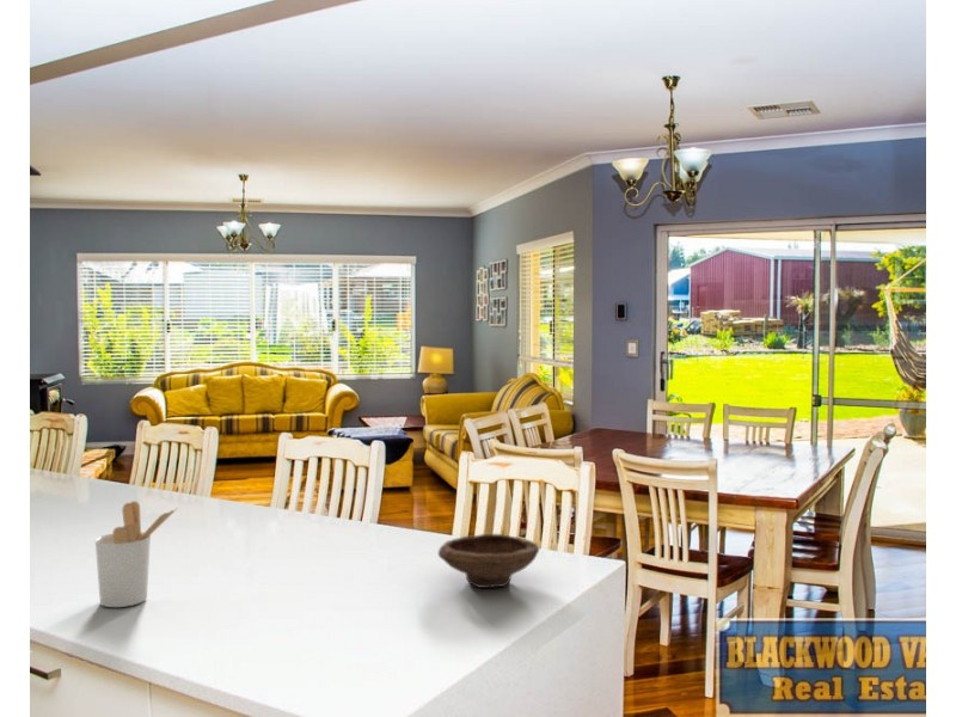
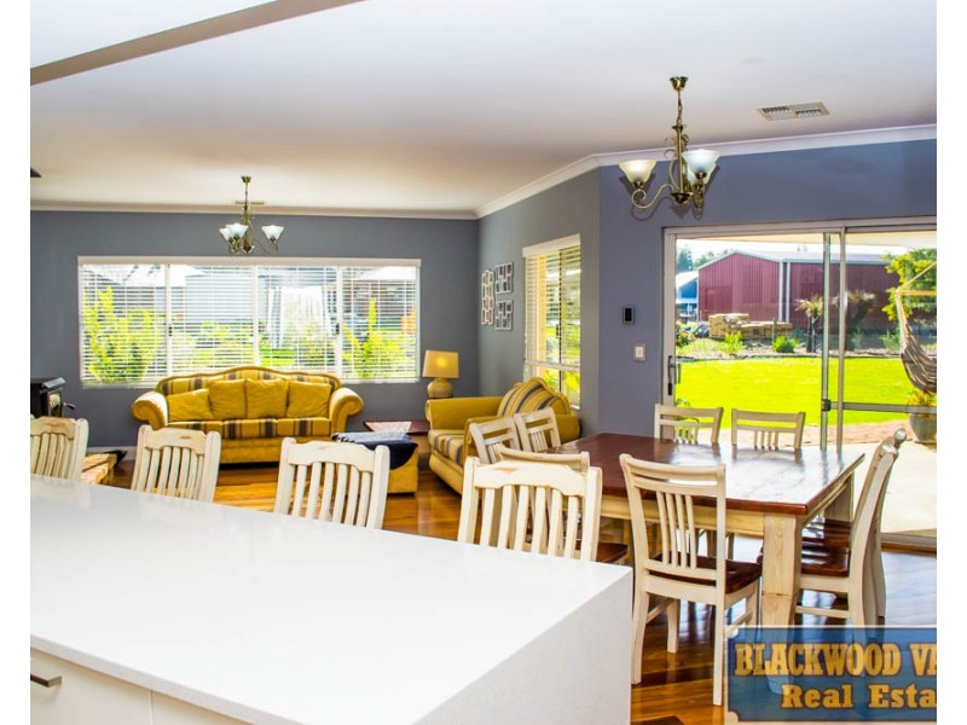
- utensil holder [94,500,179,608]
- bowl [437,533,540,589]
